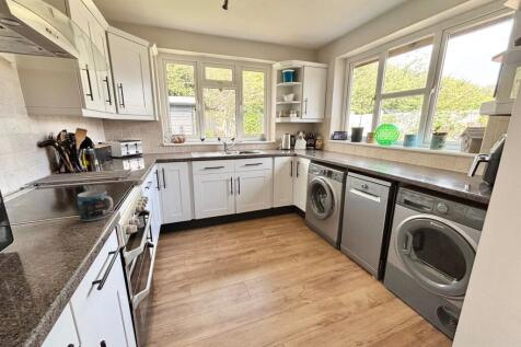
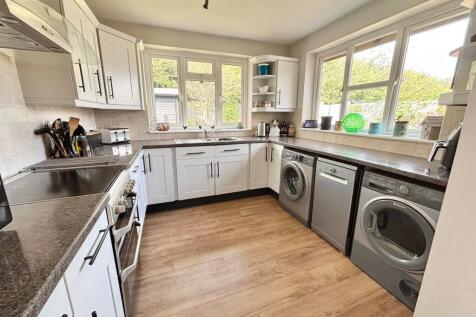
- mug [77,189,114,222]
